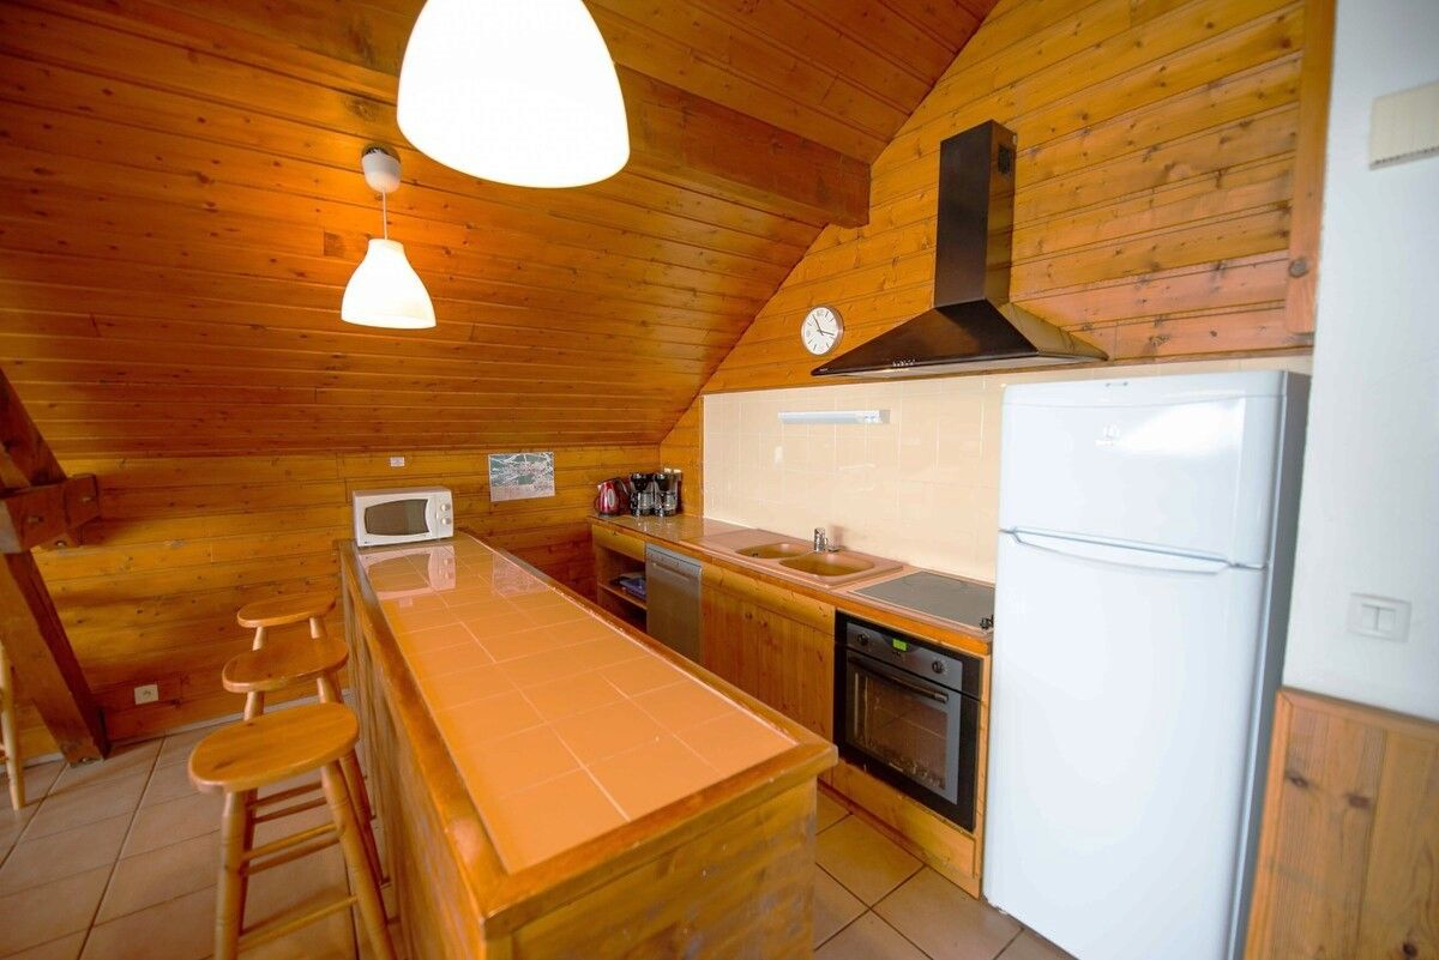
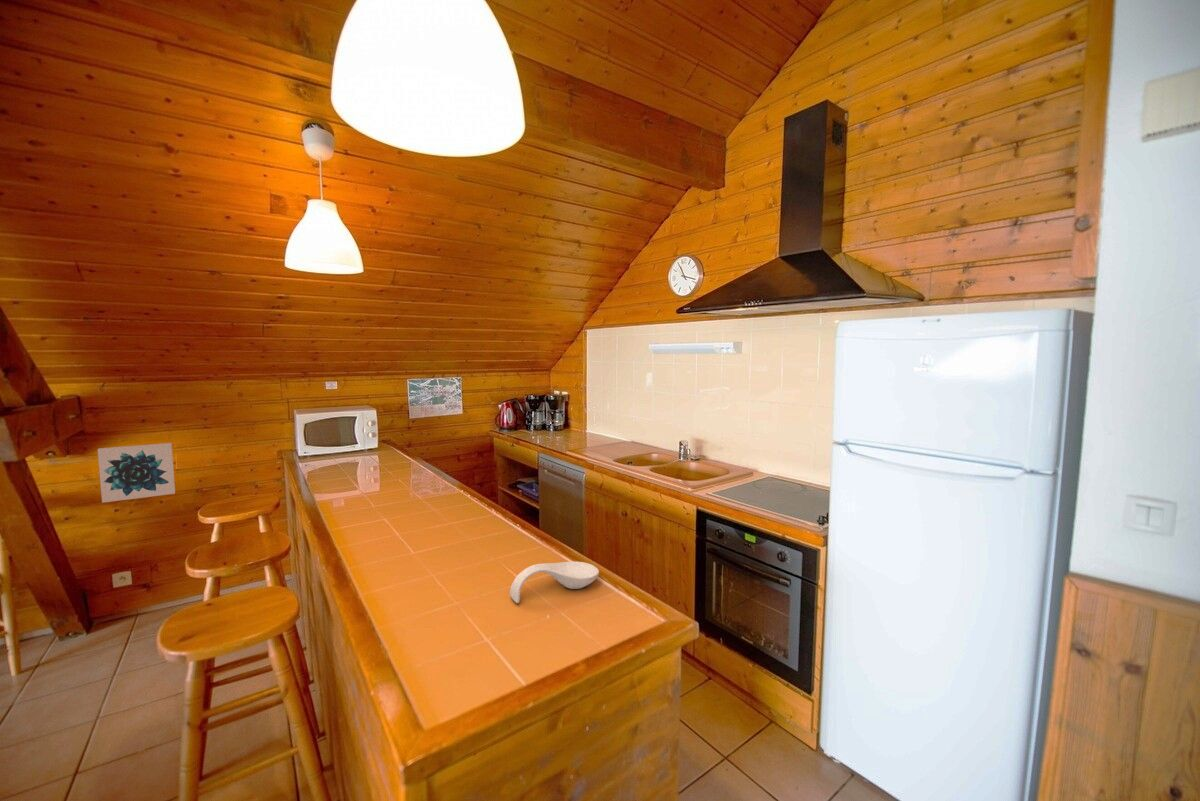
+ spoon rest [509,561,600,604]
+ wall art [97,442,176,503]
